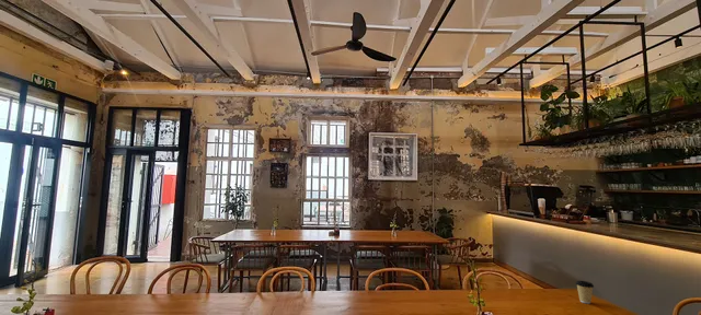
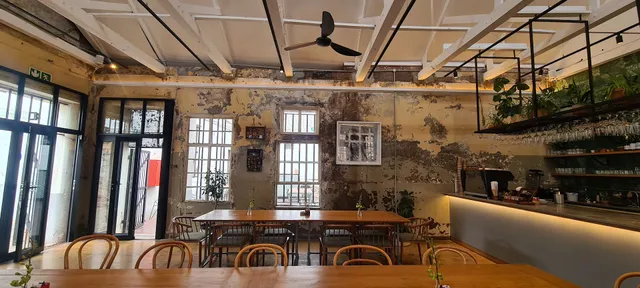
- coffee cup [574,280,595,304]
